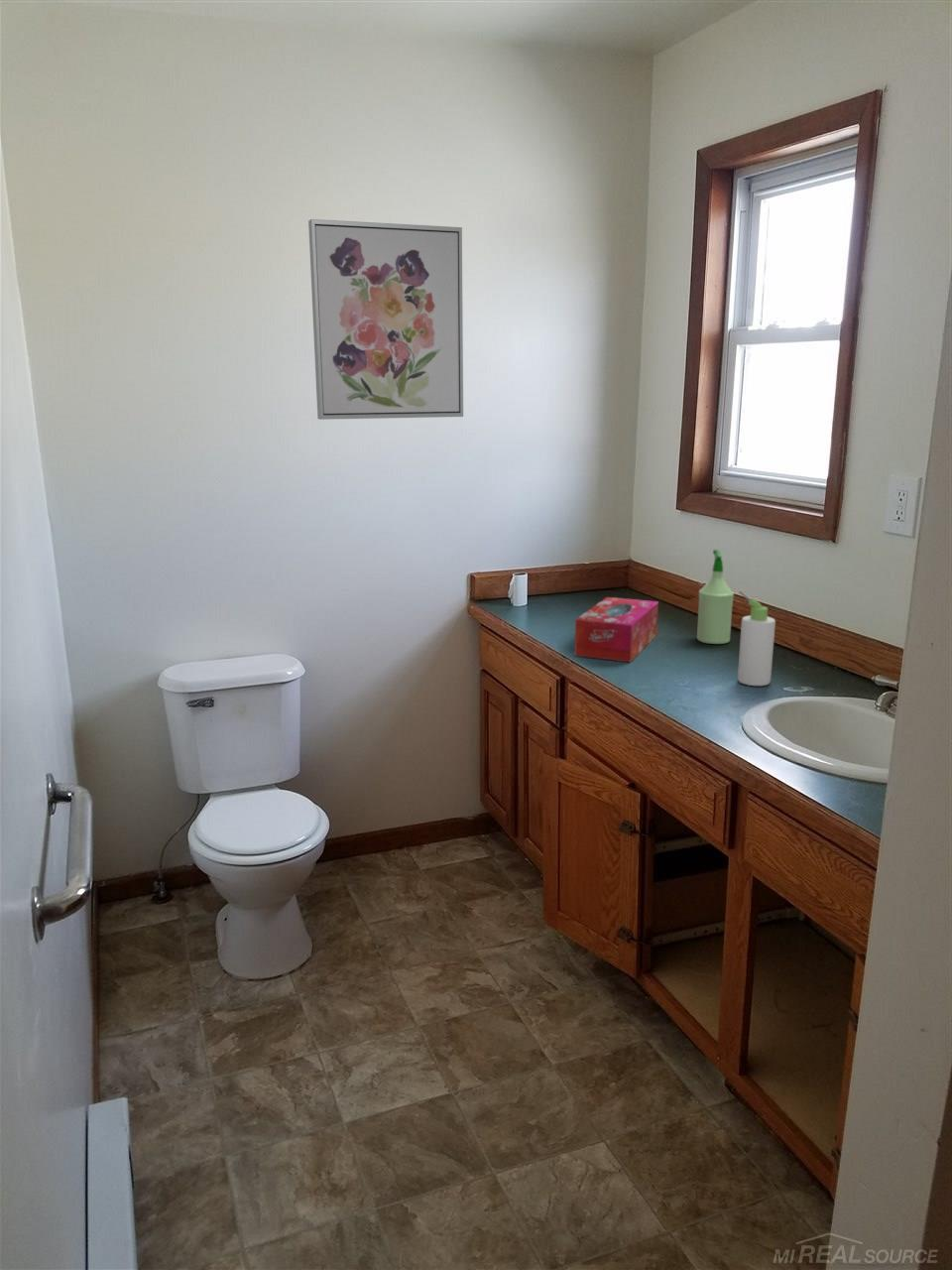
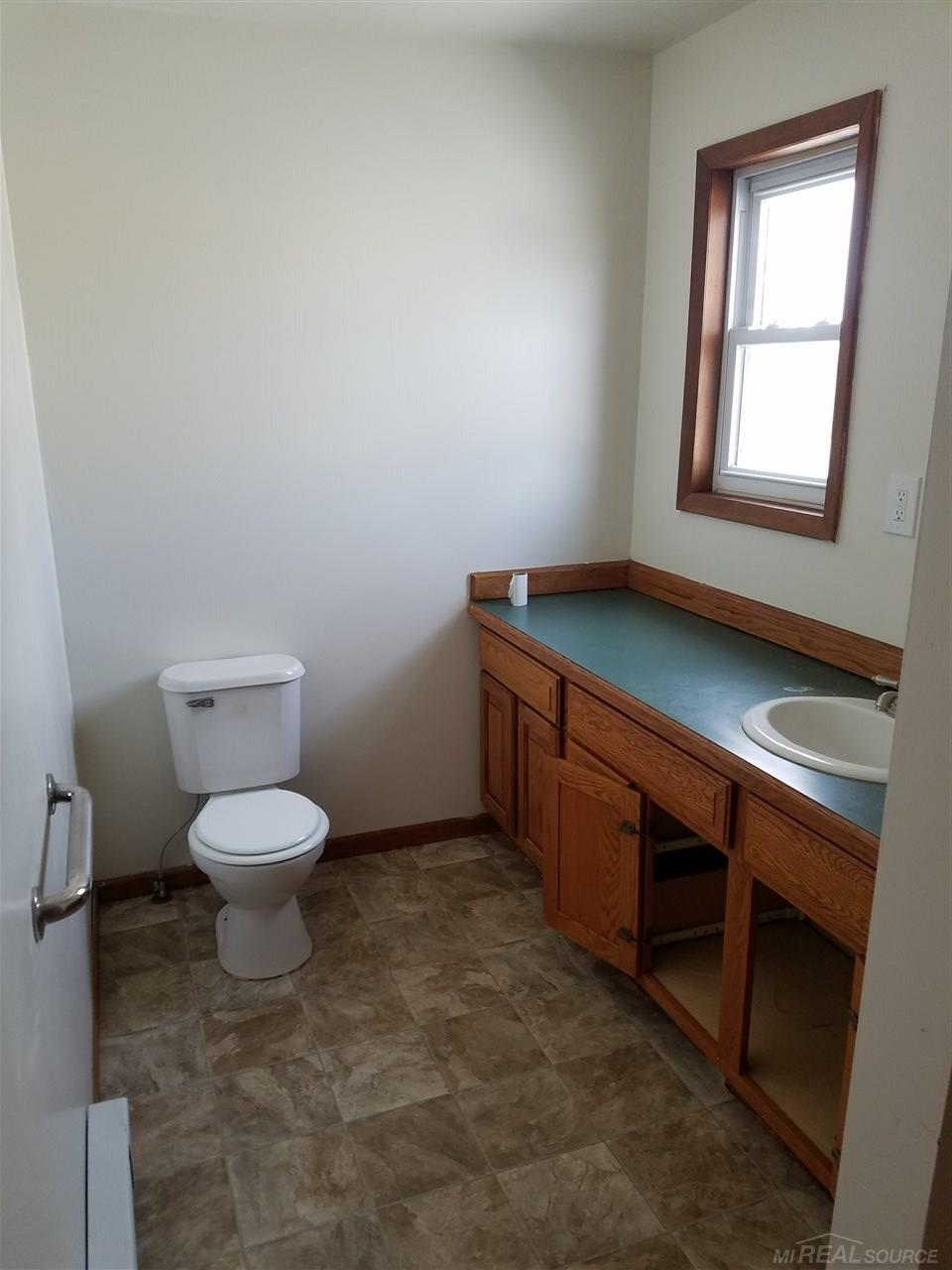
- wall art [307,218,464,421]
- bottle [737,590,776,687]
- spray bottle [696,549,735,645]
- tissue box [574,596,659,663]
